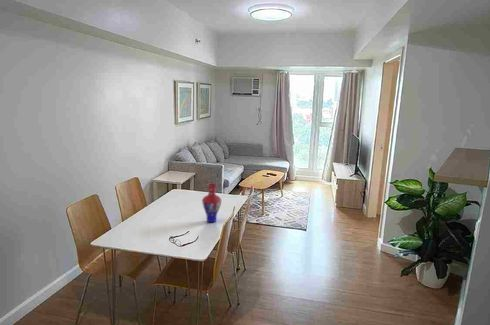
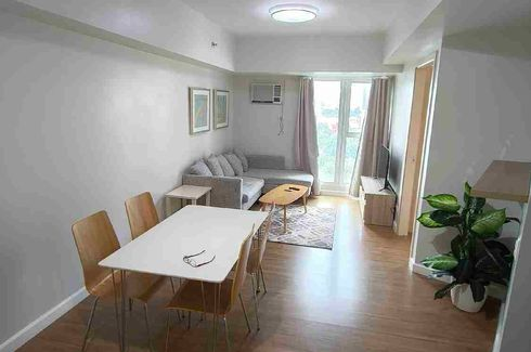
- vase [201,182,222,223]
